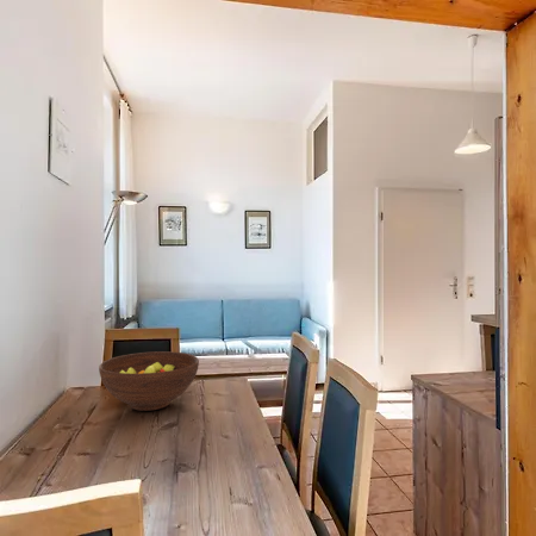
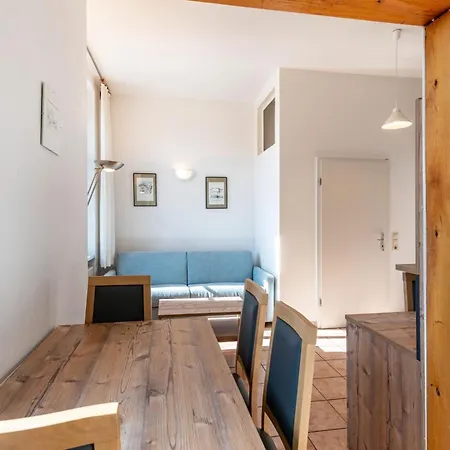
- fruit bowl [98,350,200,412]
